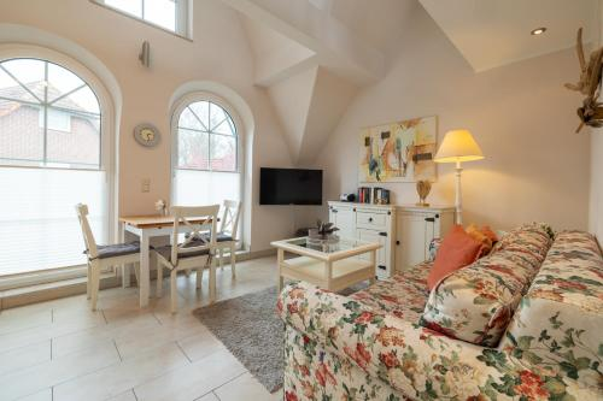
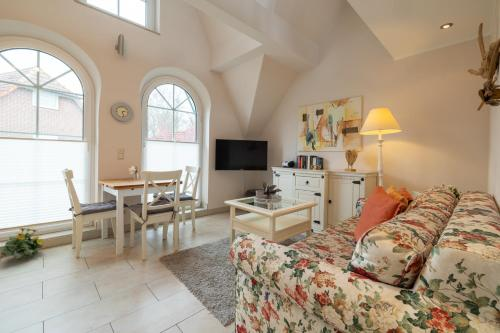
+ flowering plant [0,227,45,259]
